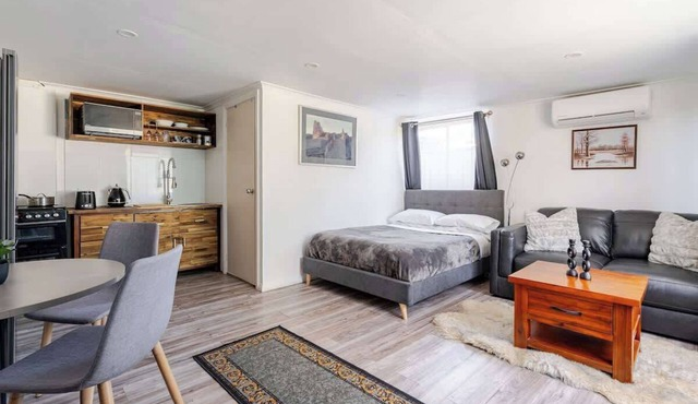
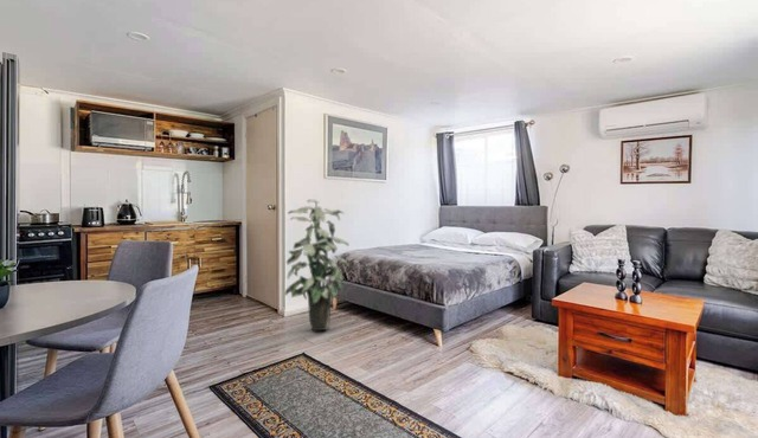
+ indoor plant [284,198,351,331]
